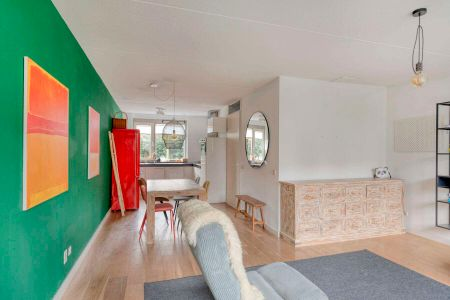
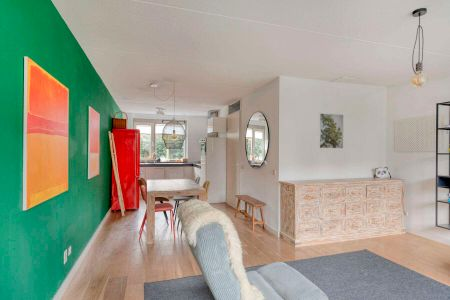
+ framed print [318,113,344,149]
